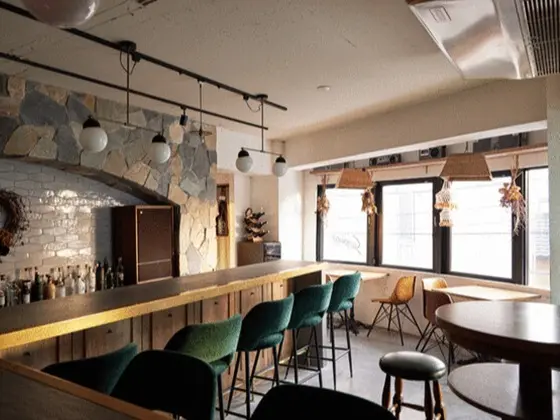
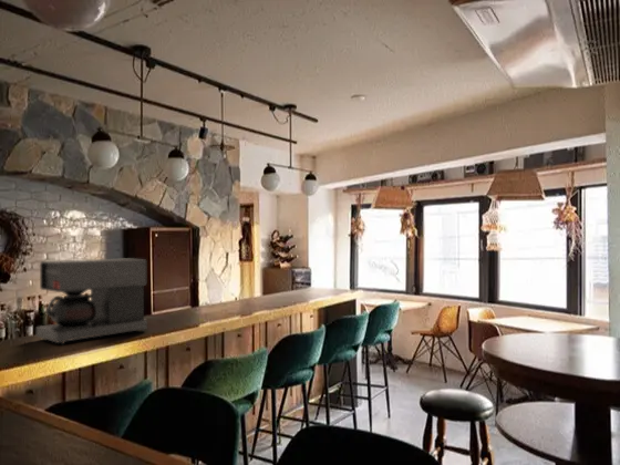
+ coffee maker [35,258,148,345]
